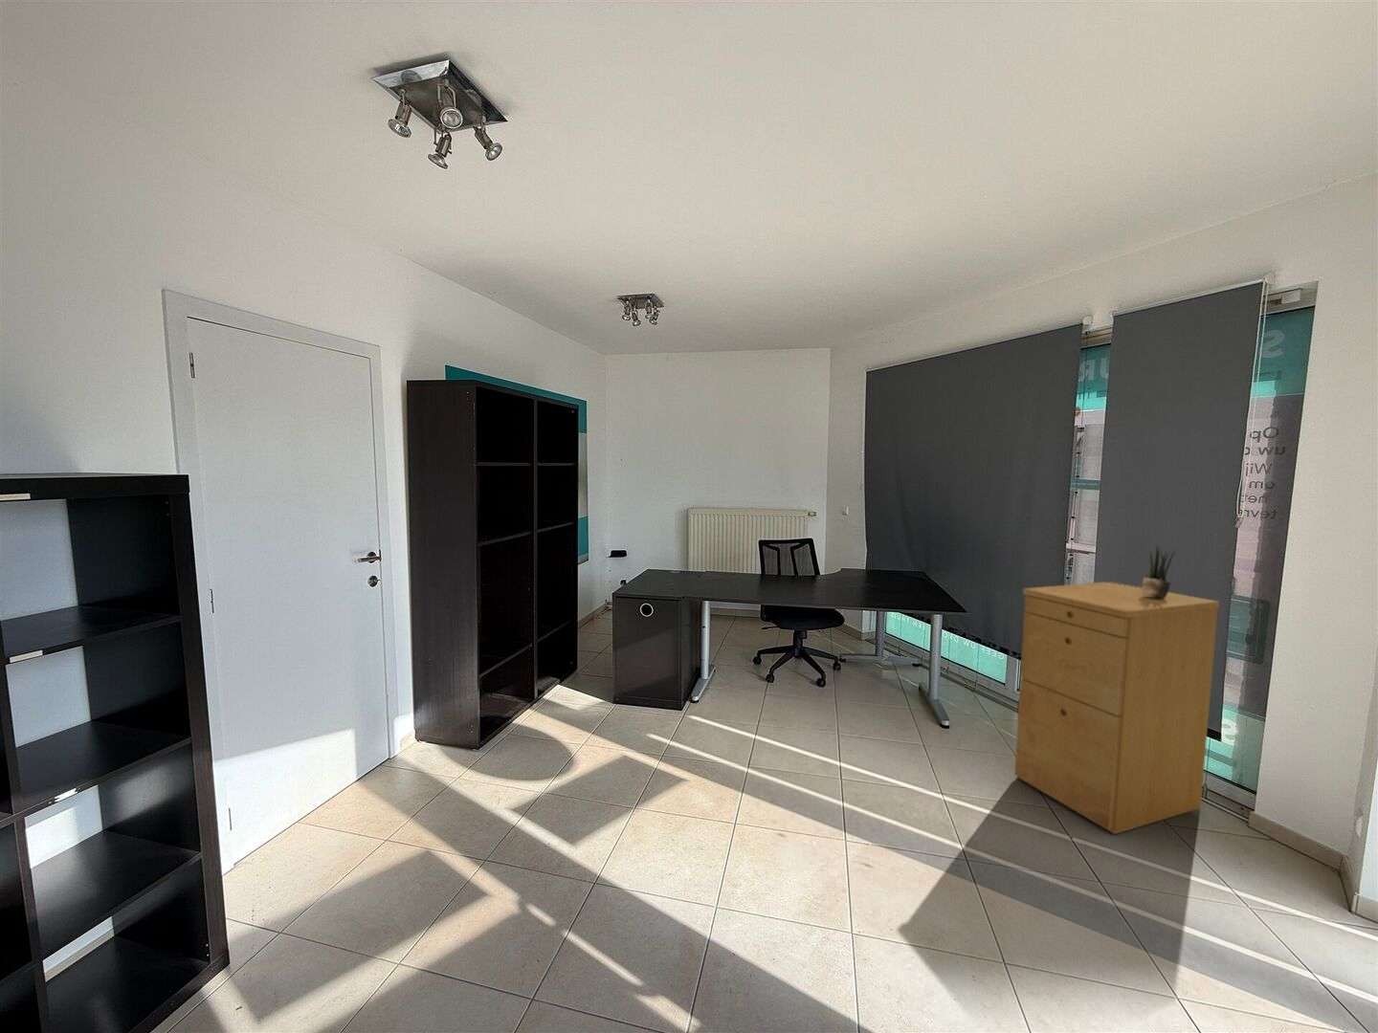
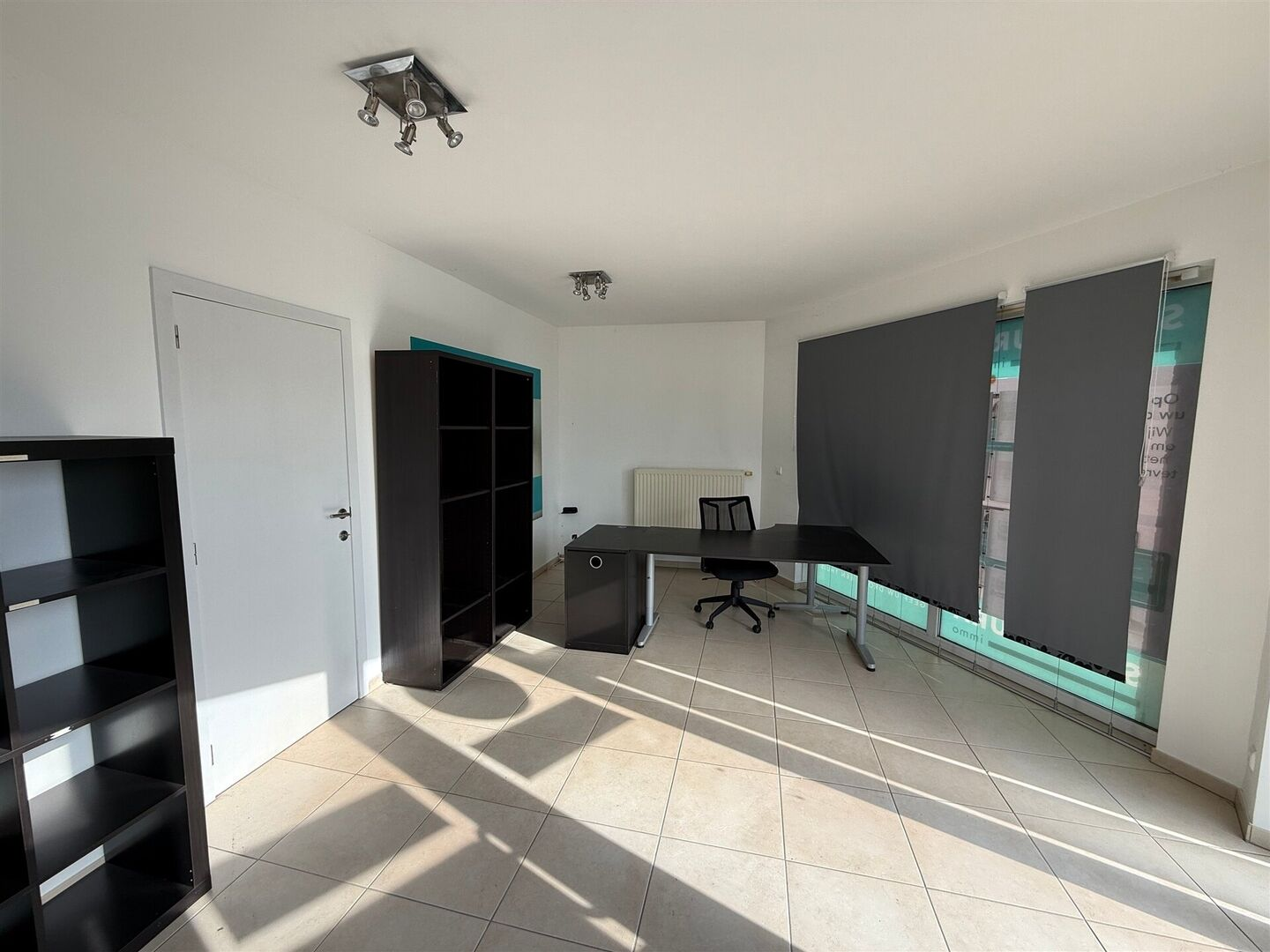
- filing cabinet [1013,581,1220,836]
- potted plant [1140,545,1176,599]
